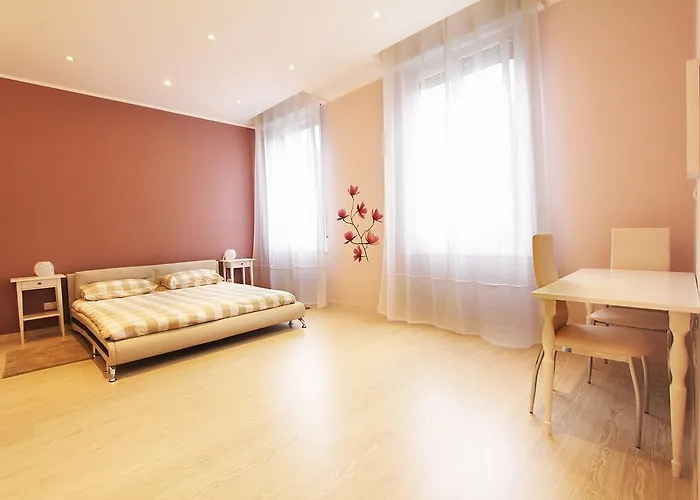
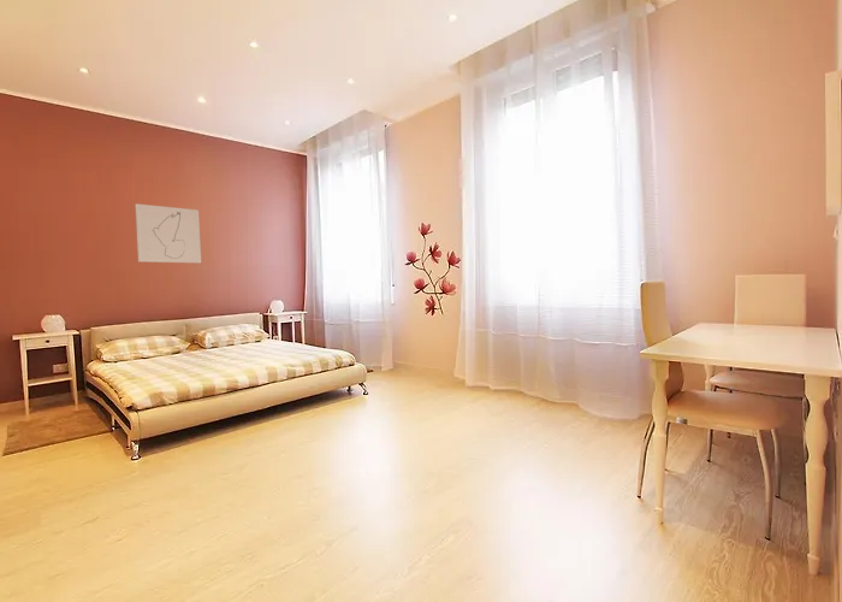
+ wall art [134,202,202,264]
